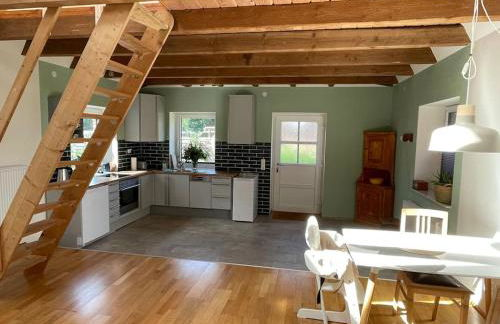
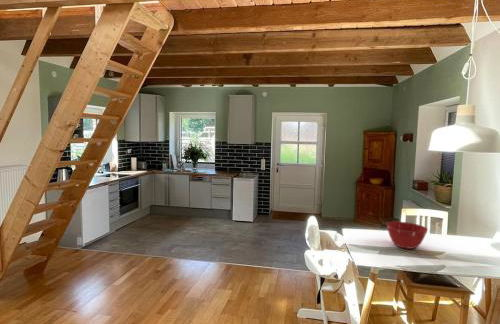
+ mixing bowl [386,221,429,250]
